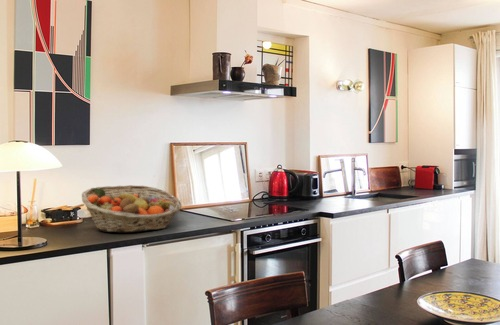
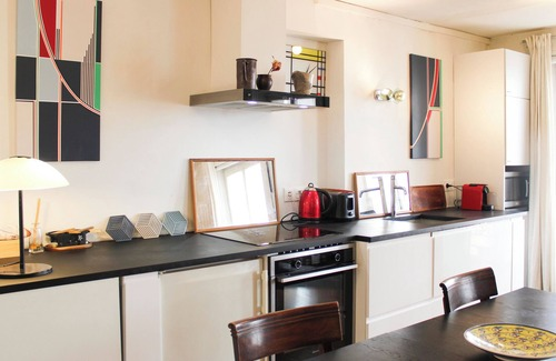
- fruit basket [81,184,182,233]
